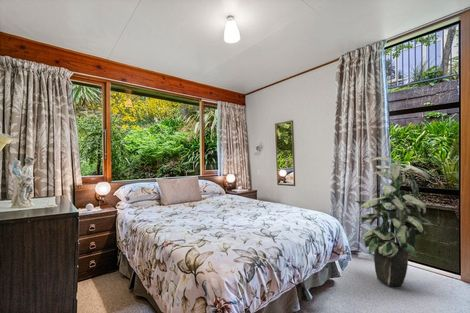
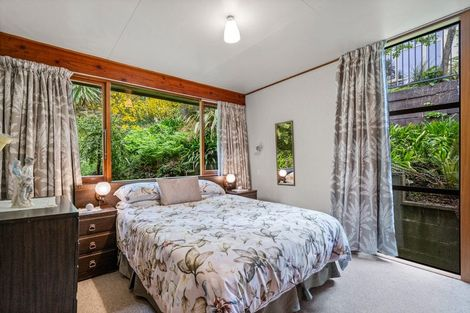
- indoor plant [354,156,433,287]
